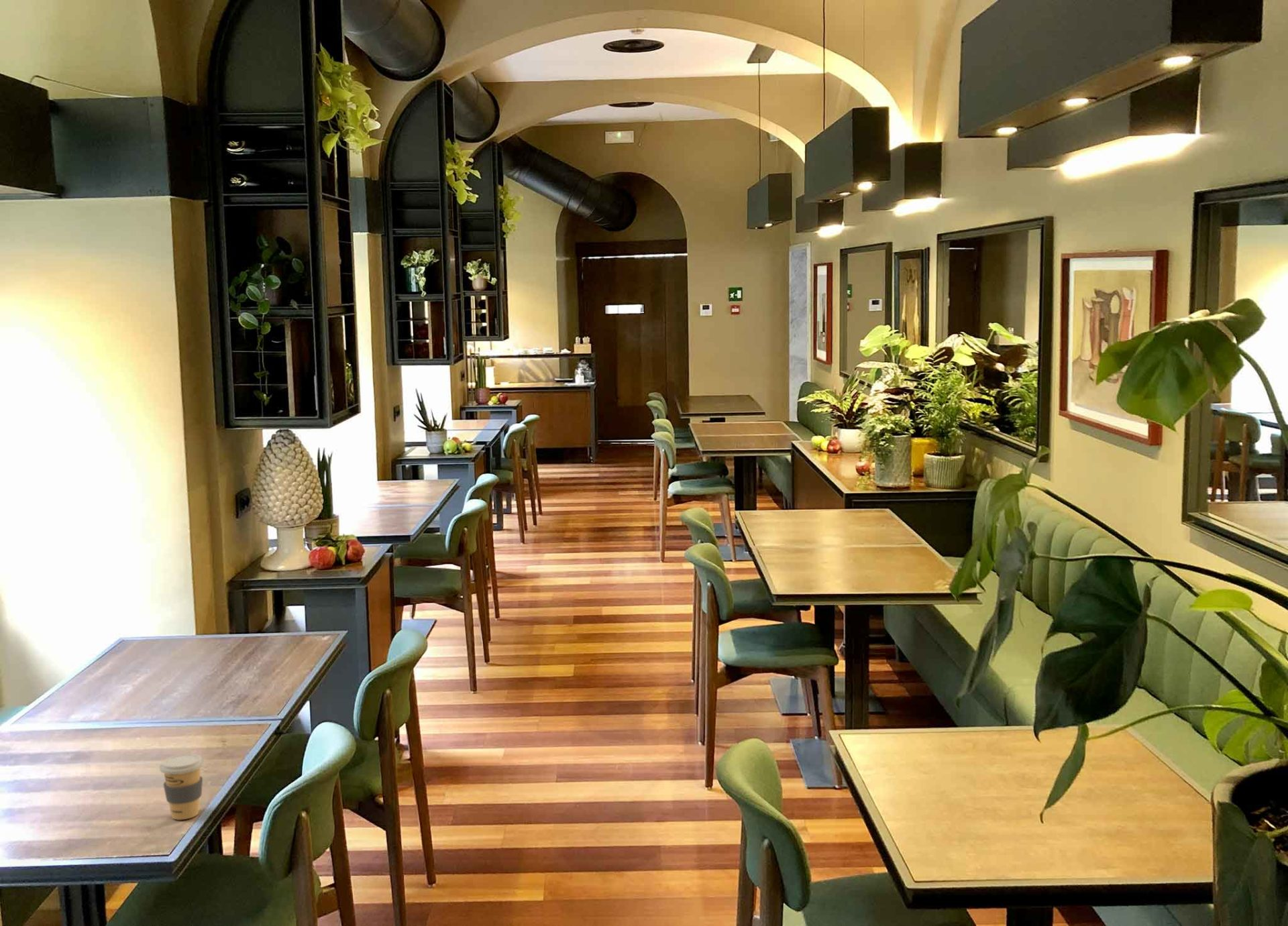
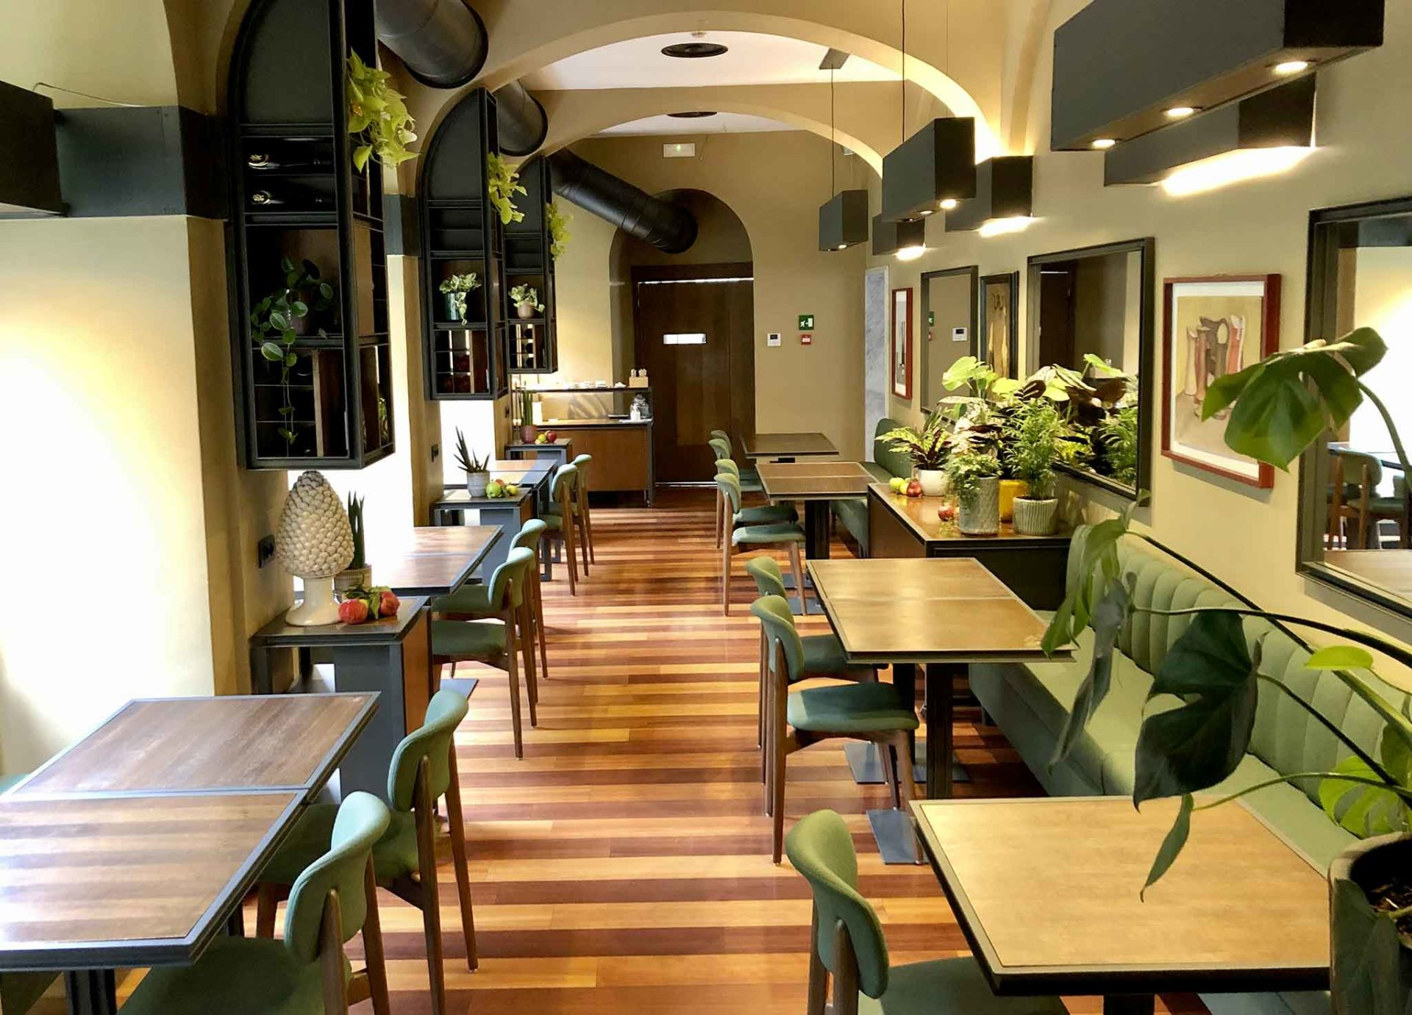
- coffee cup [158,753,205,821]
